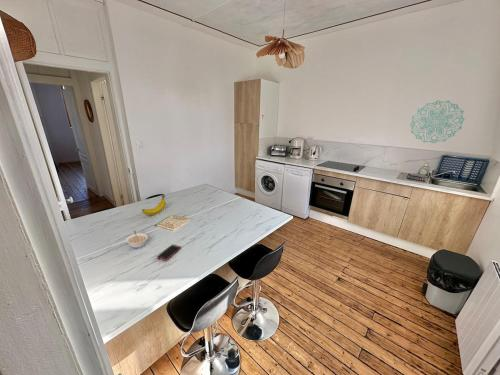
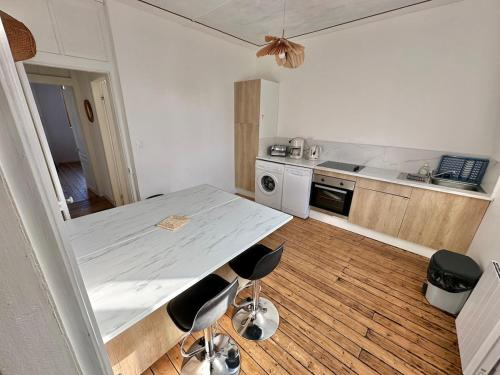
- cell phone [156,244,182,262]
- wall decoration [409,99,466,144]
- fruit [141,194,167,216]
- legume [125,230,149,249]
